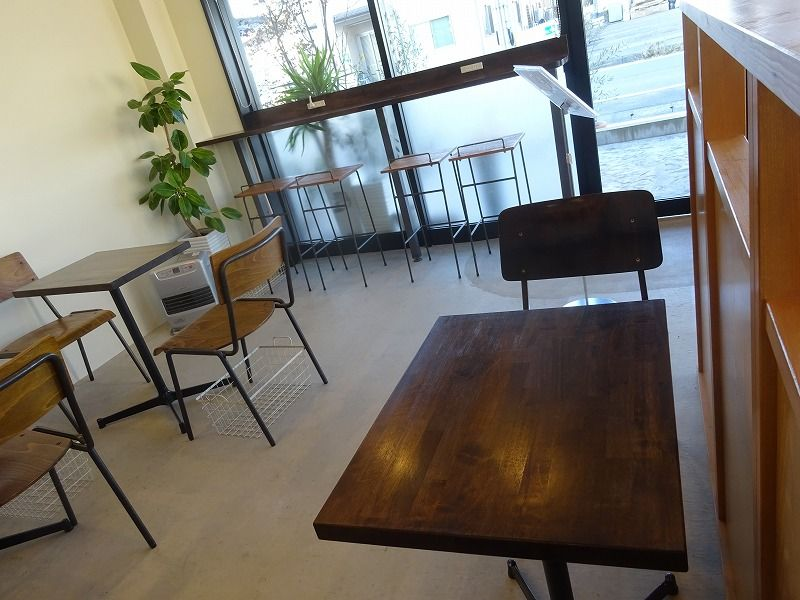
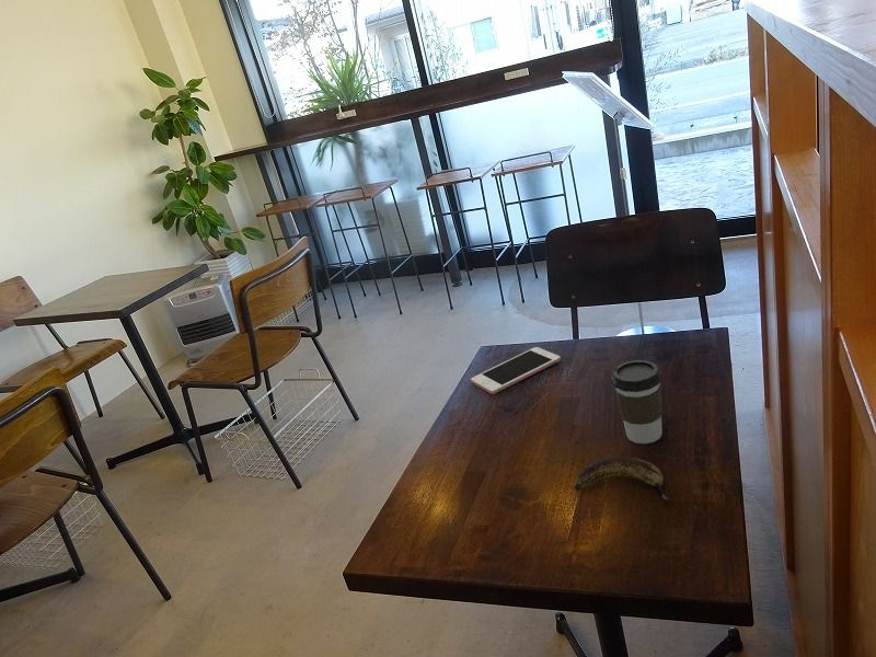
+ coffee cup [611,359,664,445]
+ cell phone [470,346,562,395]
+ banana [573,456,669,500]
